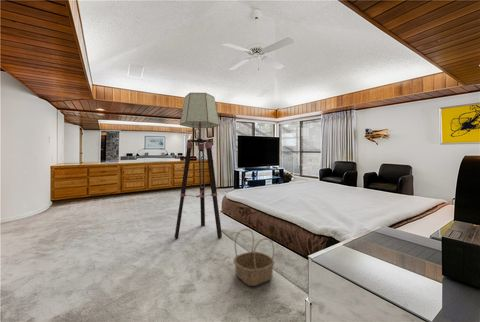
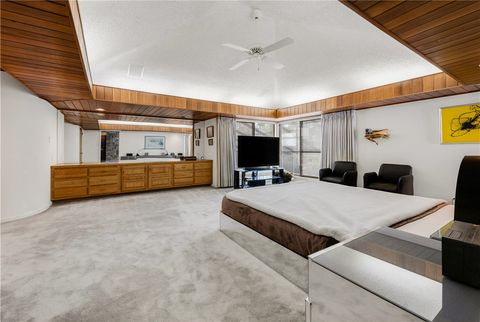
- basket [233,228,275,287]
- floor lamp [173,92,223,240]
